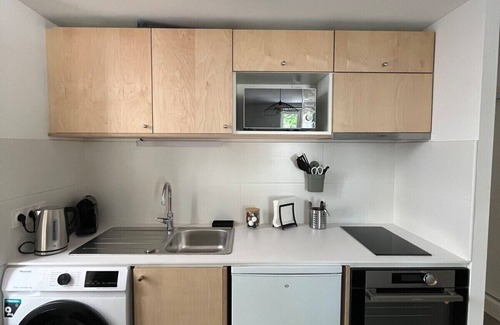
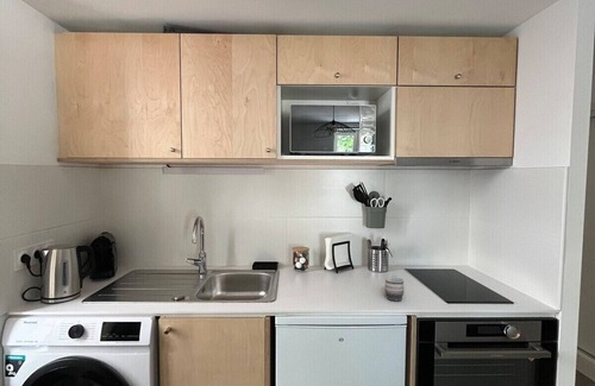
+ mug [383,274,405,302]
